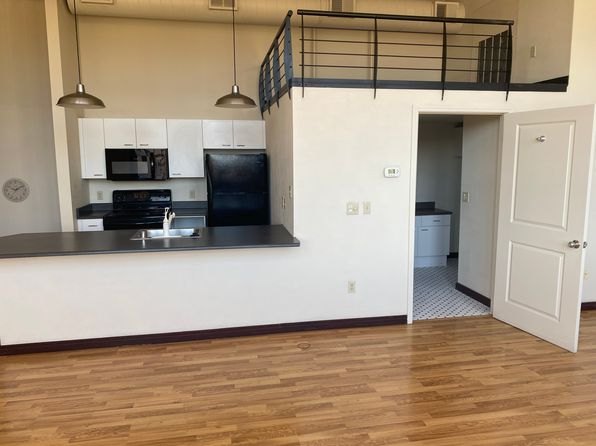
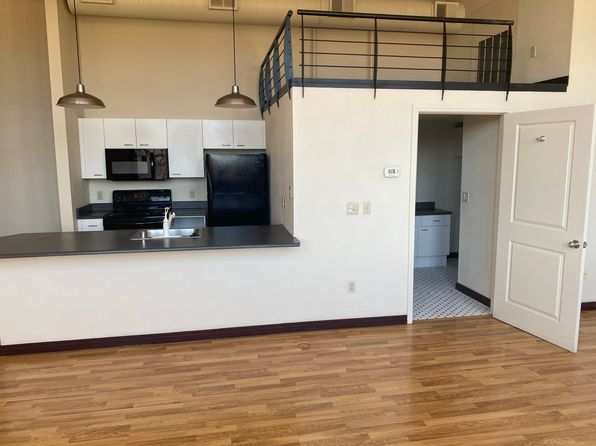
- wall clock [1,177,31,203]
